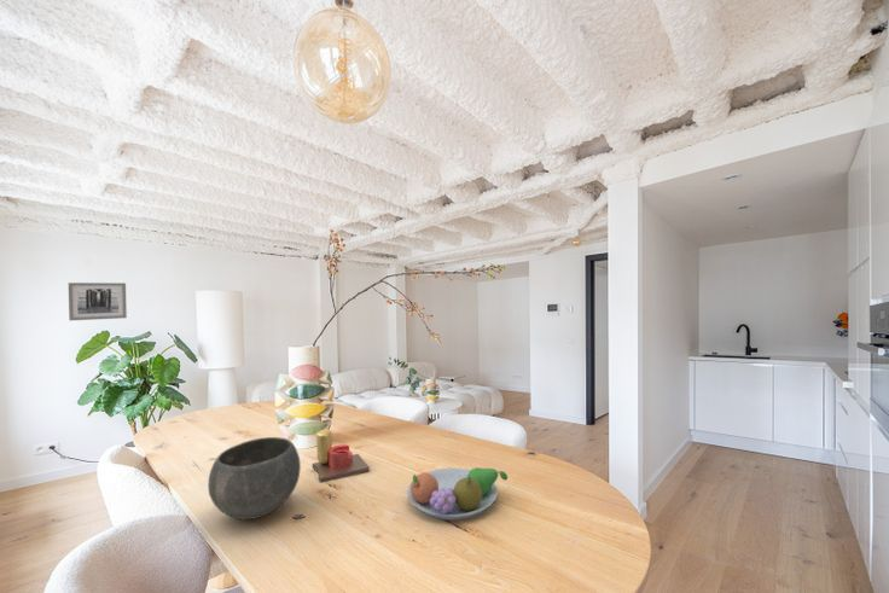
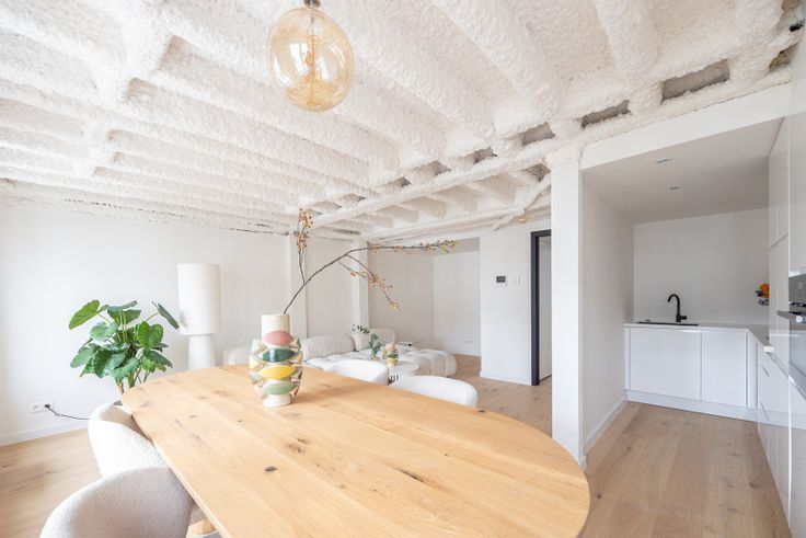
- bowl [207,436,302,521]
- wall art [68,281,128,321]
- candle [312,428,371,483]
- fruit bowl [406,466,509,521]
